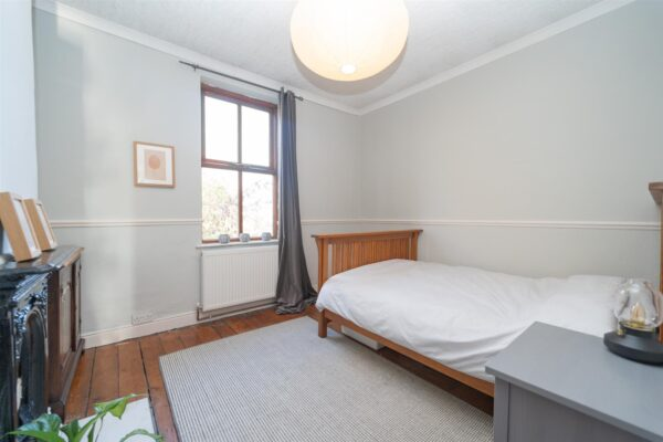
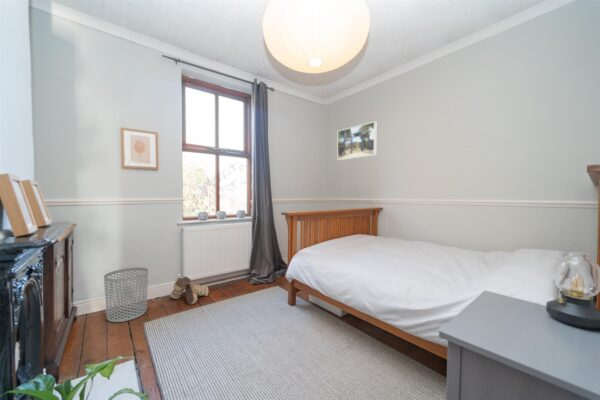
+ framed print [336,120,377,161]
+ waste bin [103,266,149,323]
+ boots [169,276,209,305]
